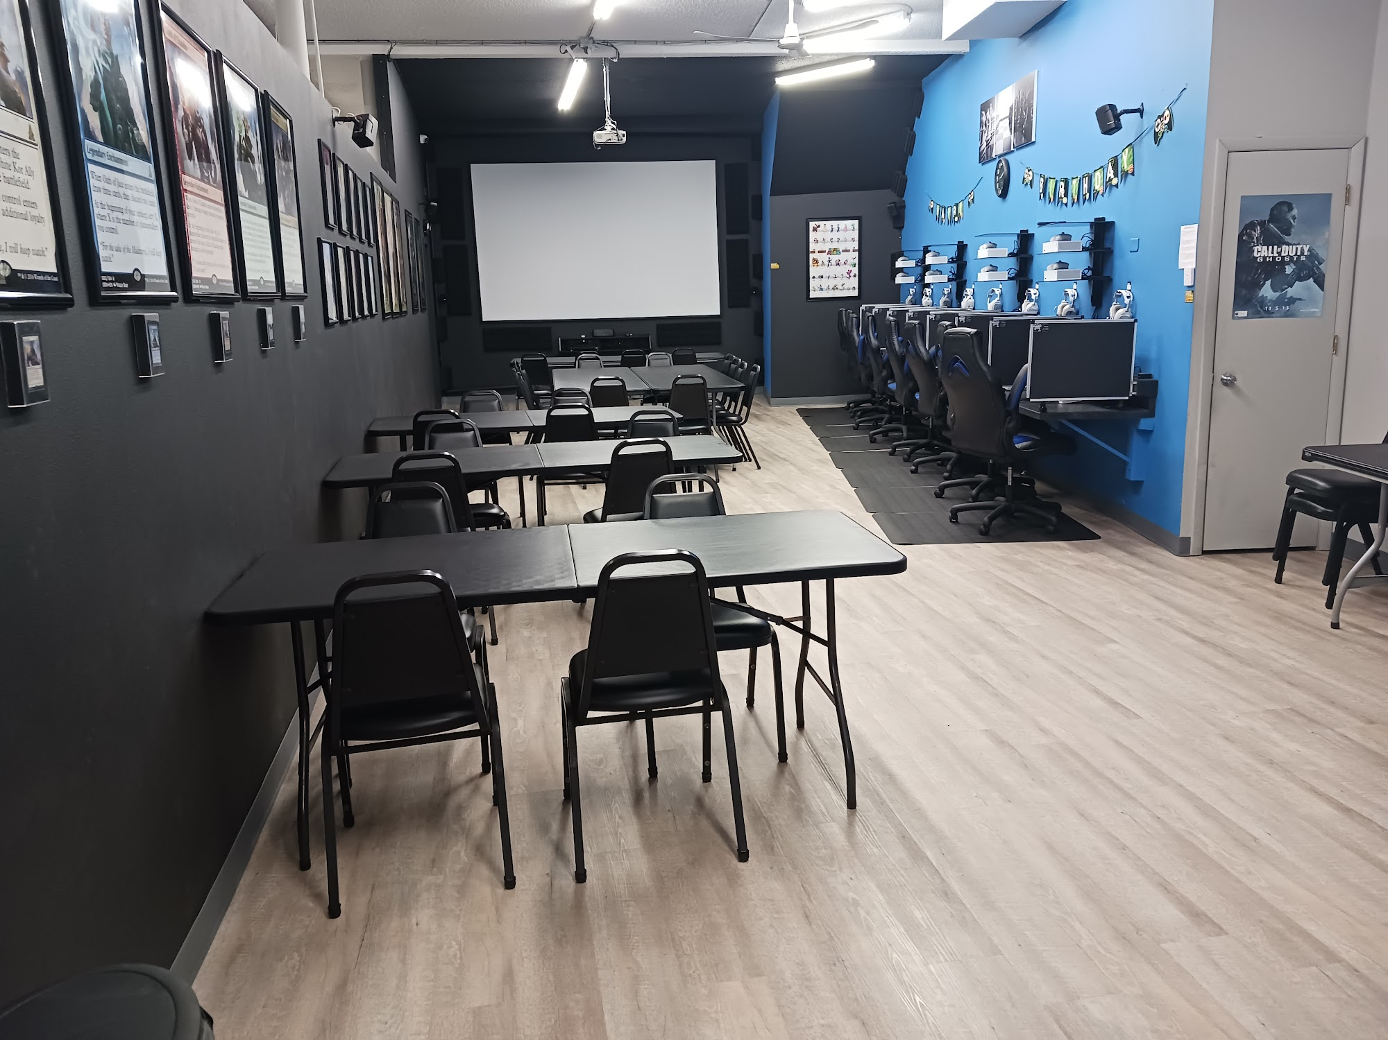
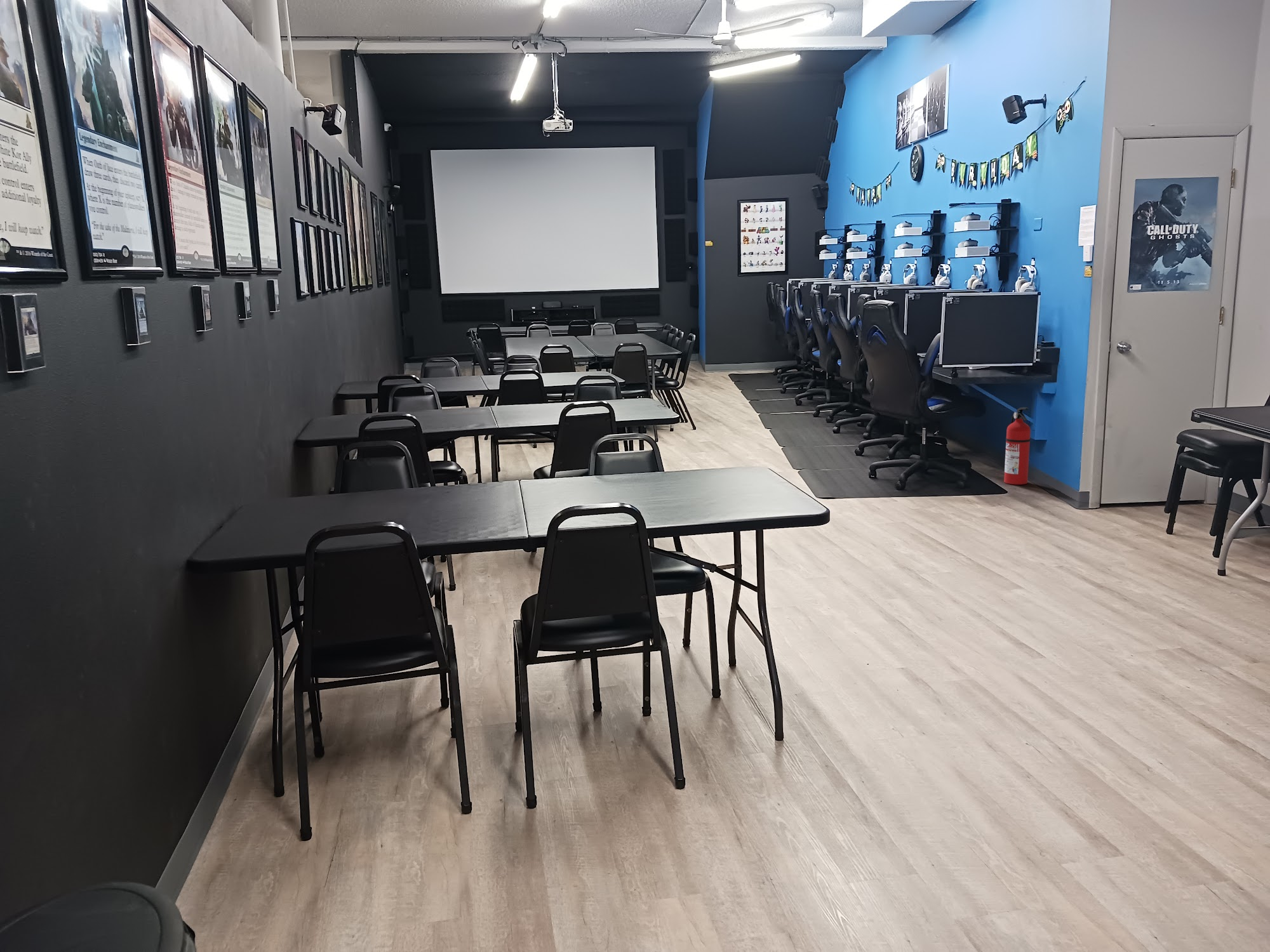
+ fire extinguisher [1003,407,1031,485]
